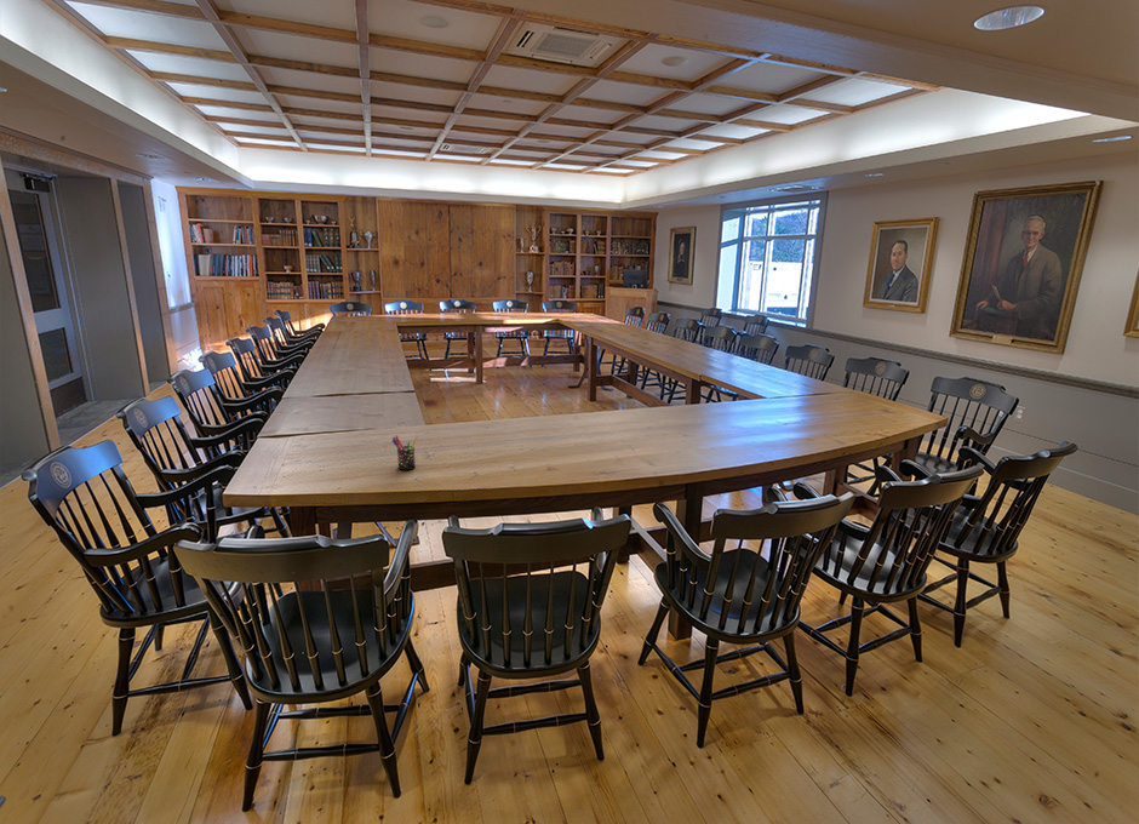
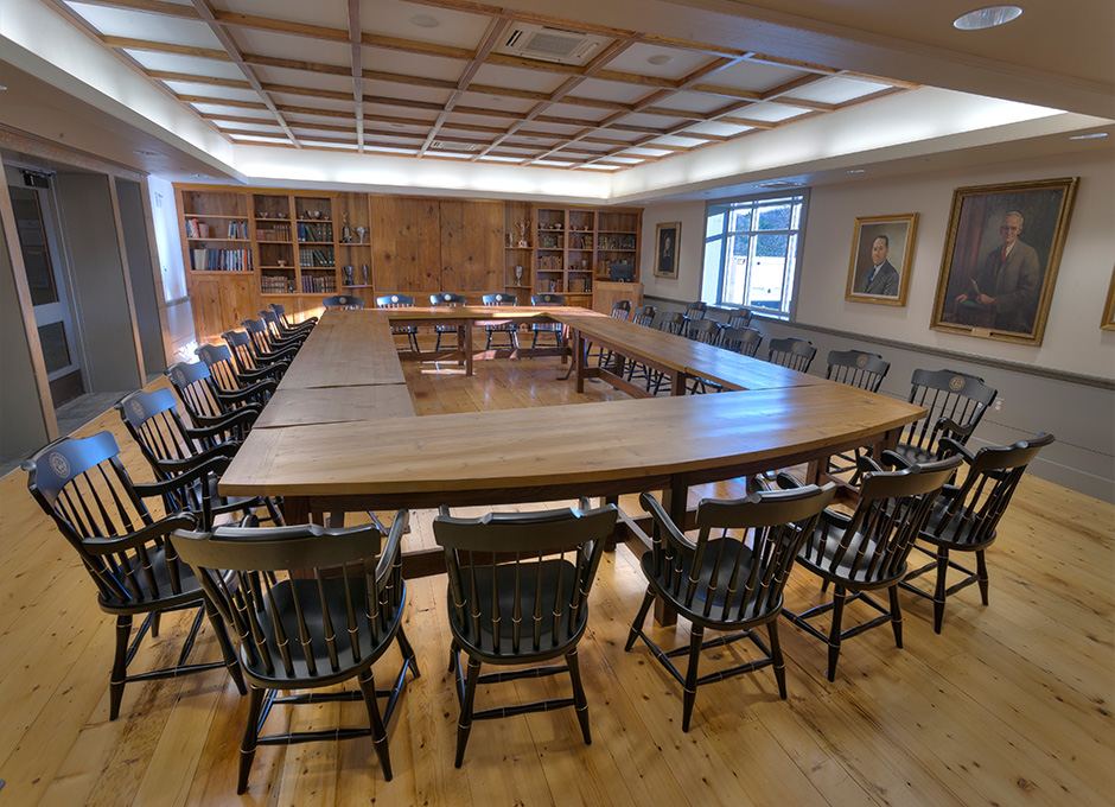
- pen holder [391,434,419,471]
